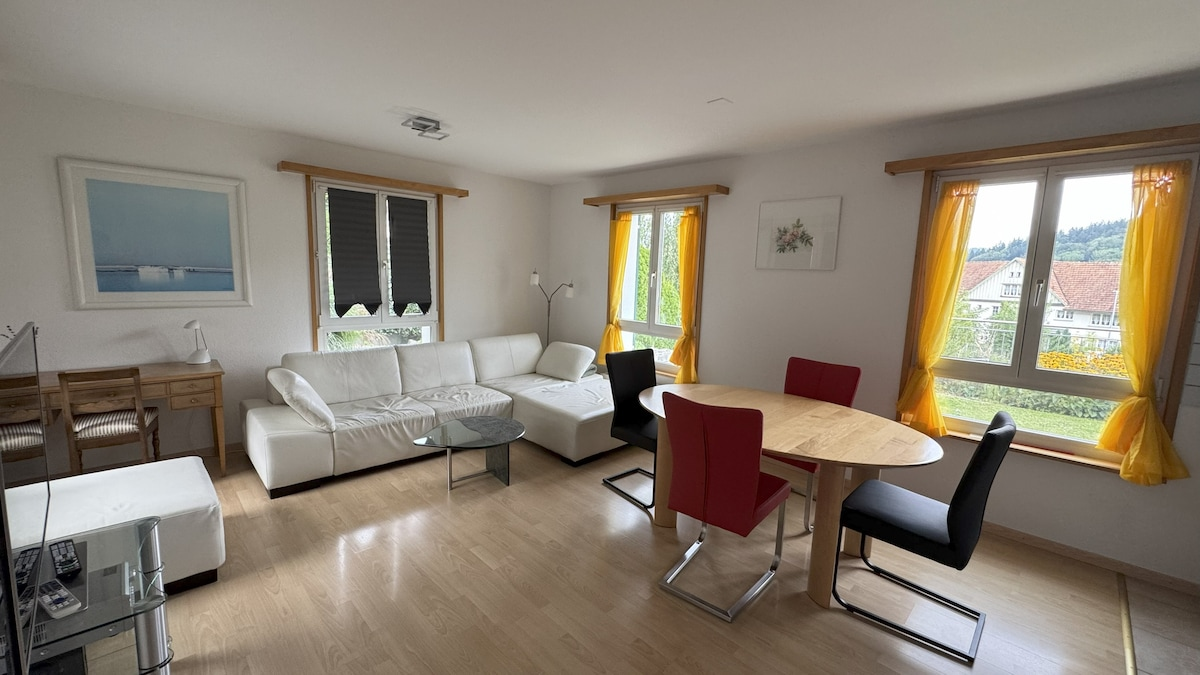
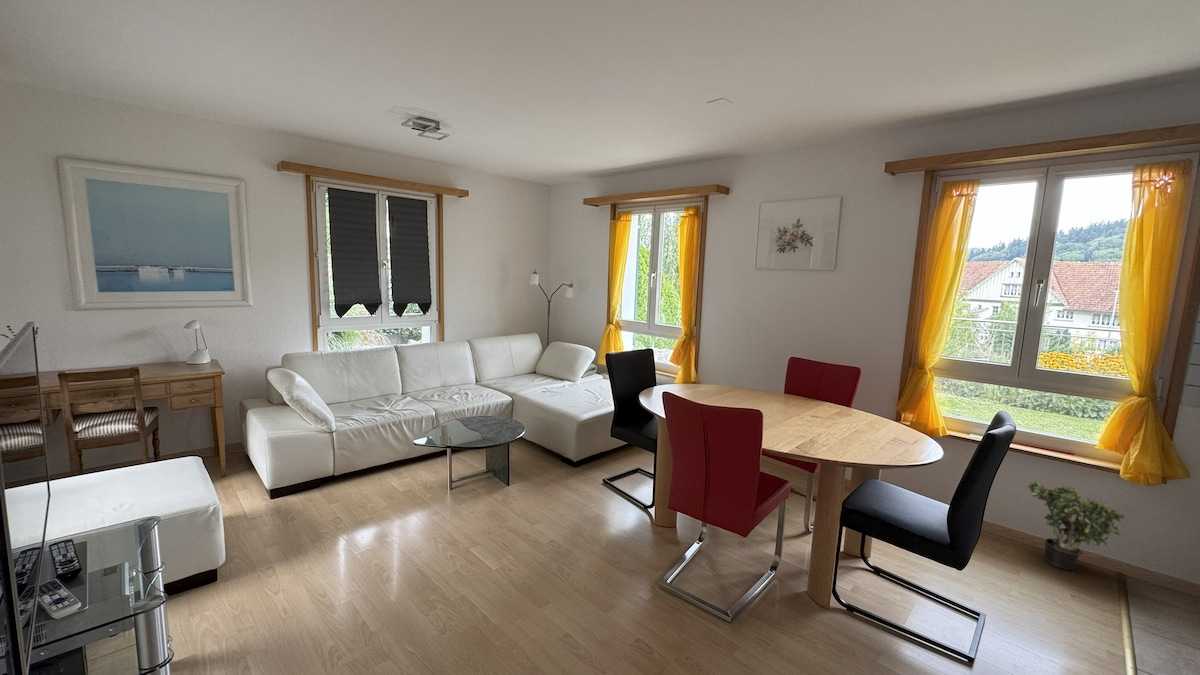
+ potted plant [1024,480,1125,571]
